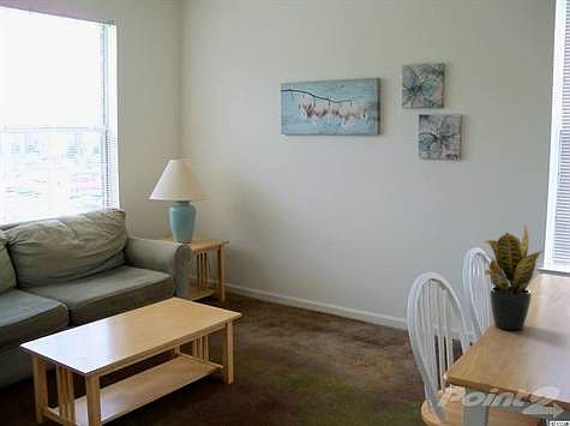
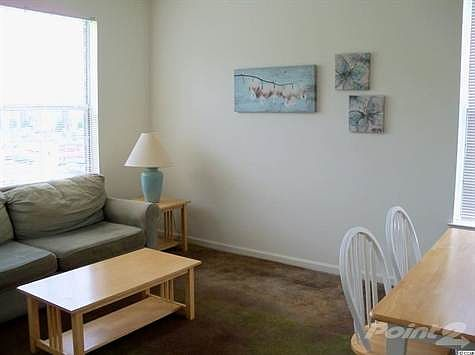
- potted plant [484,223,546,331]
